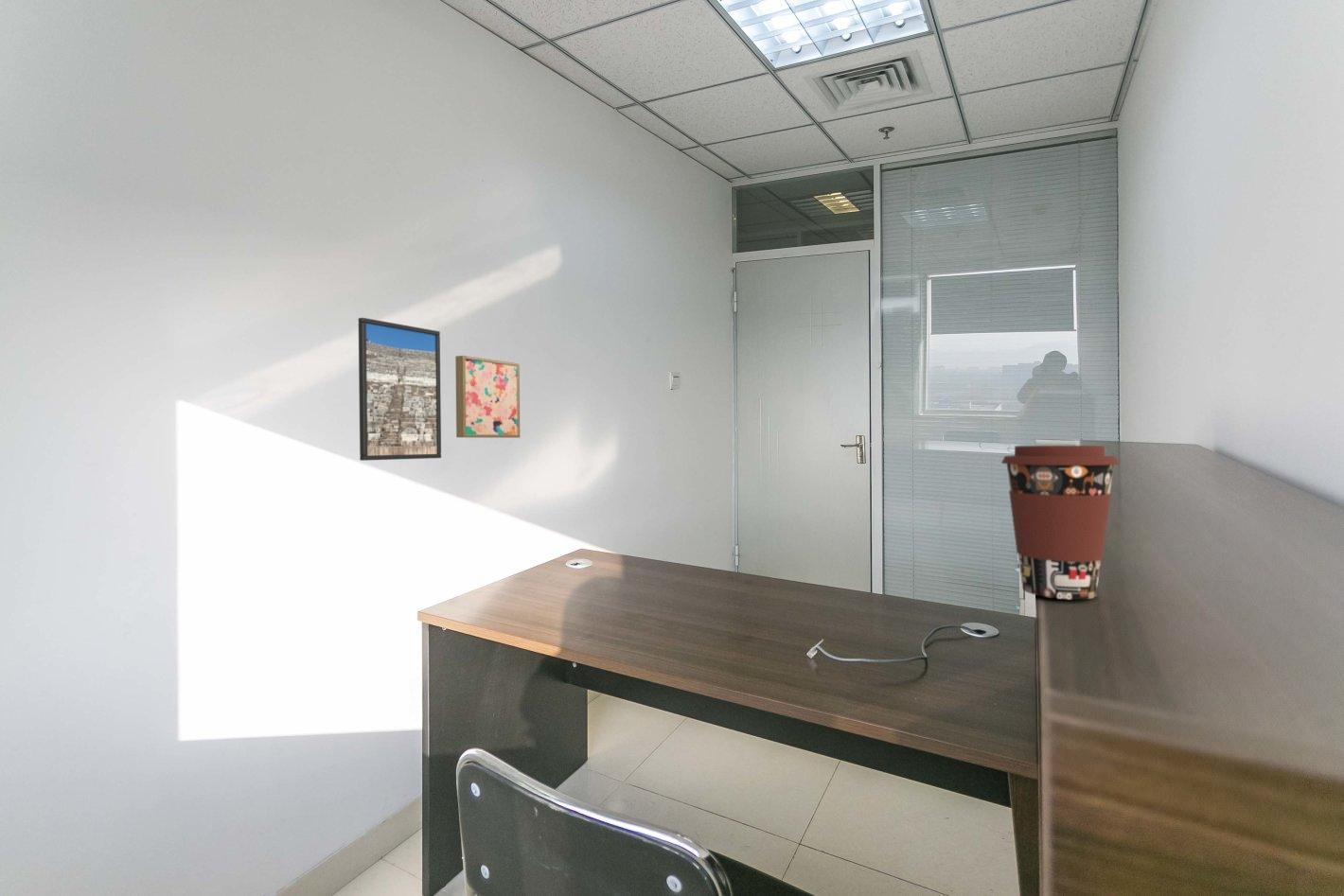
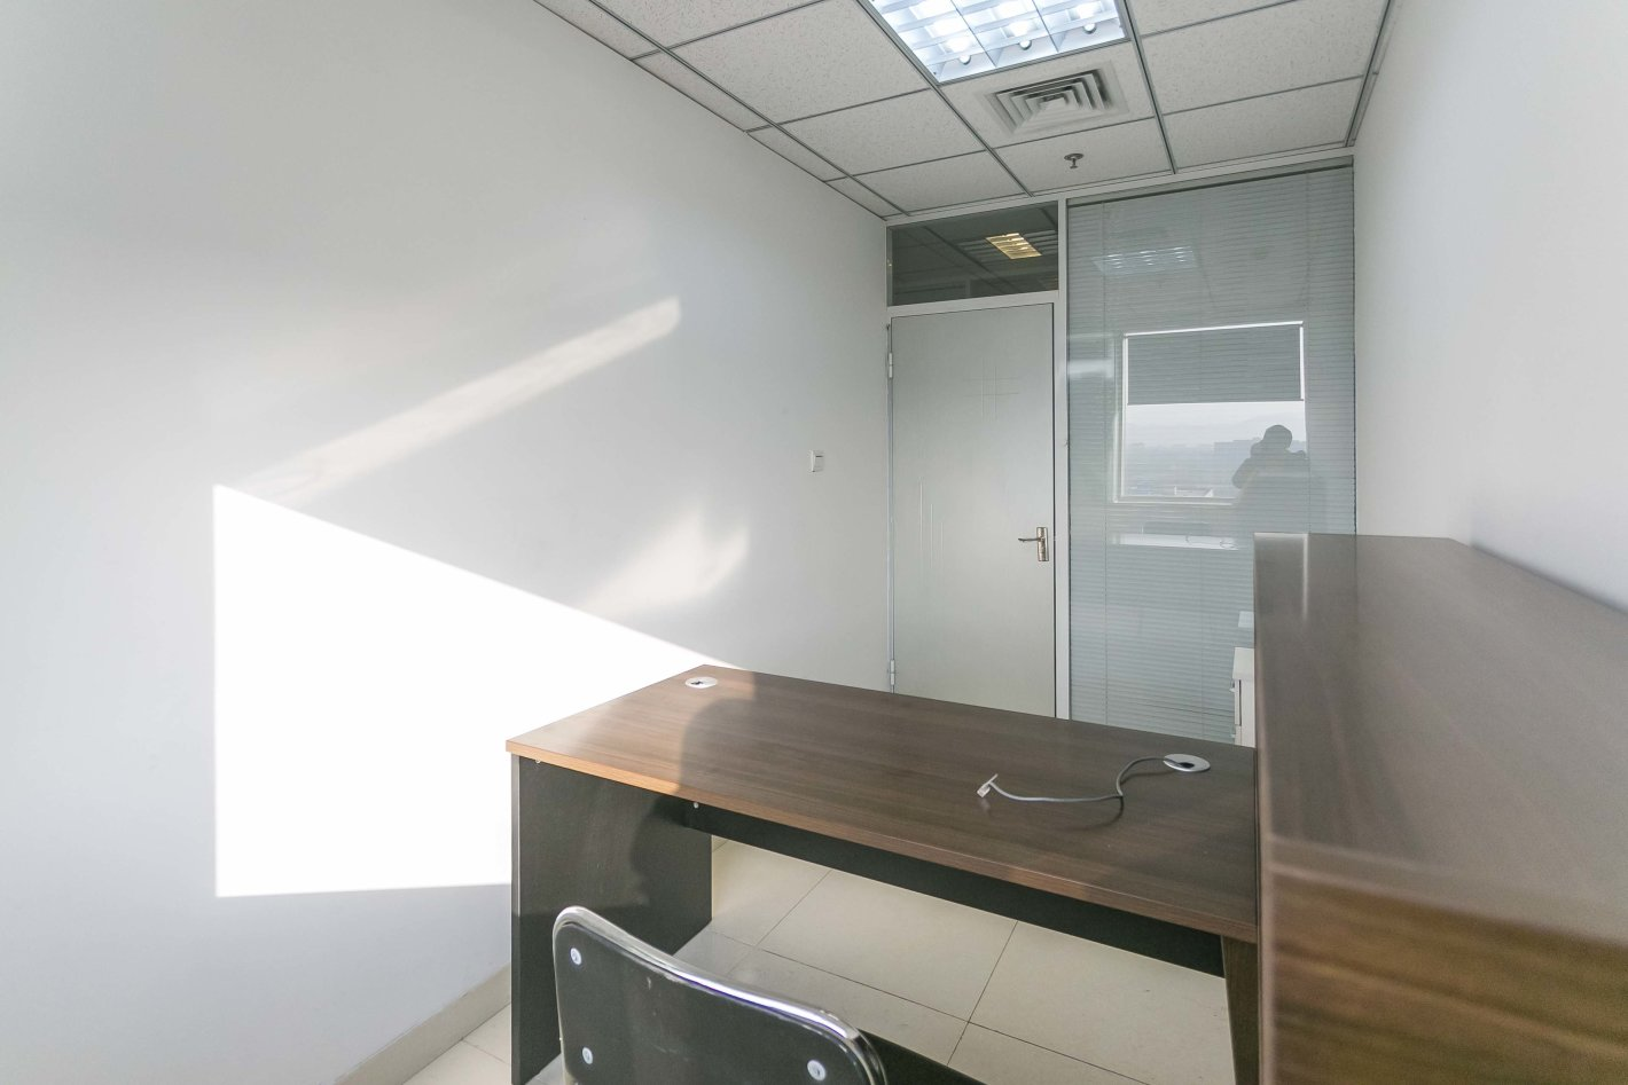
- coffee cup [1000,445,1121,601]
- wall art [454,355,521,439]
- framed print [358,317,442,462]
